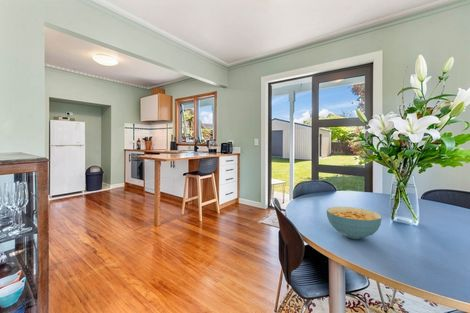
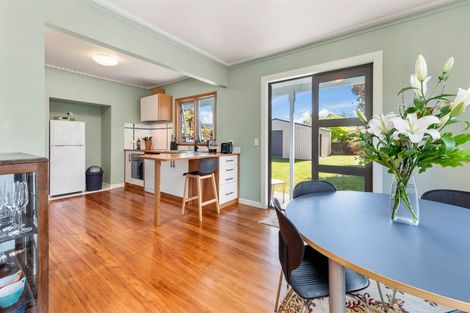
- cereal bowl [325,206,383,240]
